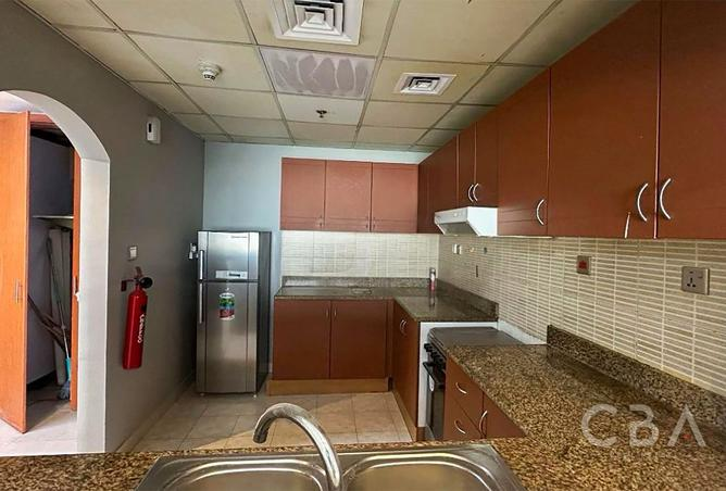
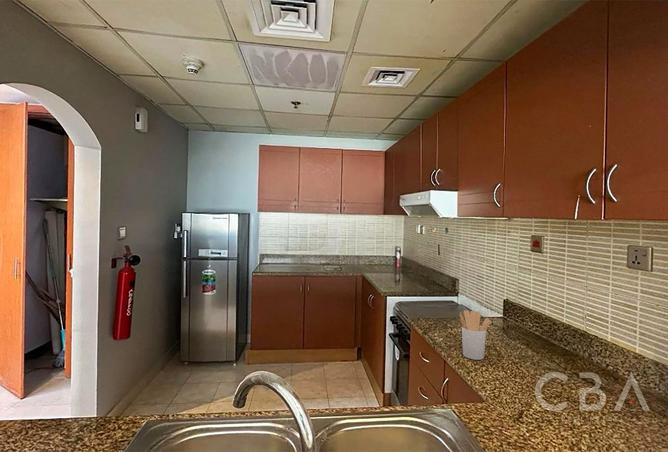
+ utensil holder [459,309,492,361]
